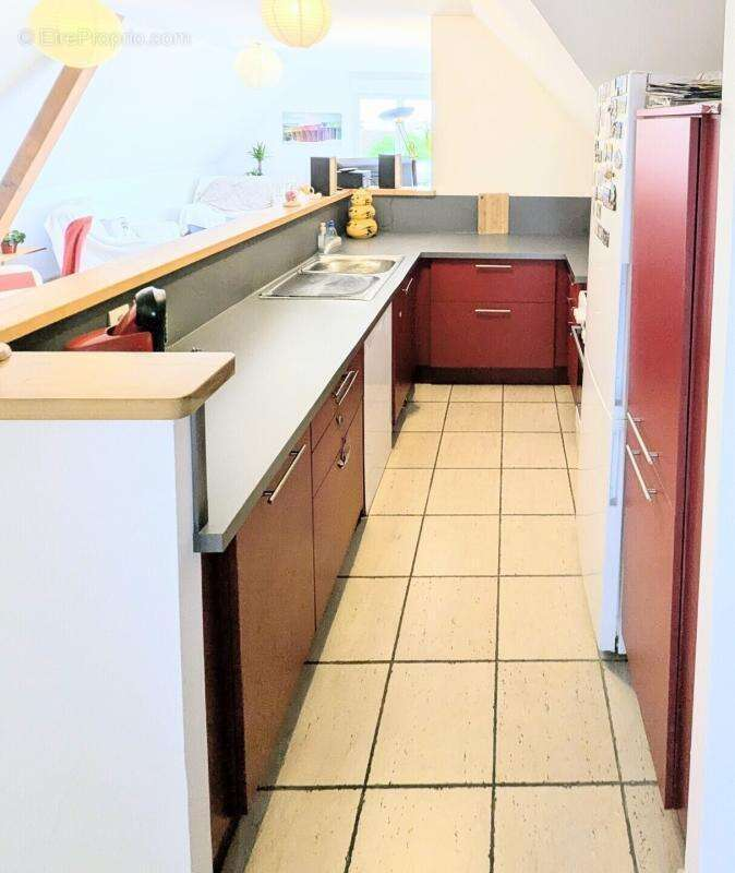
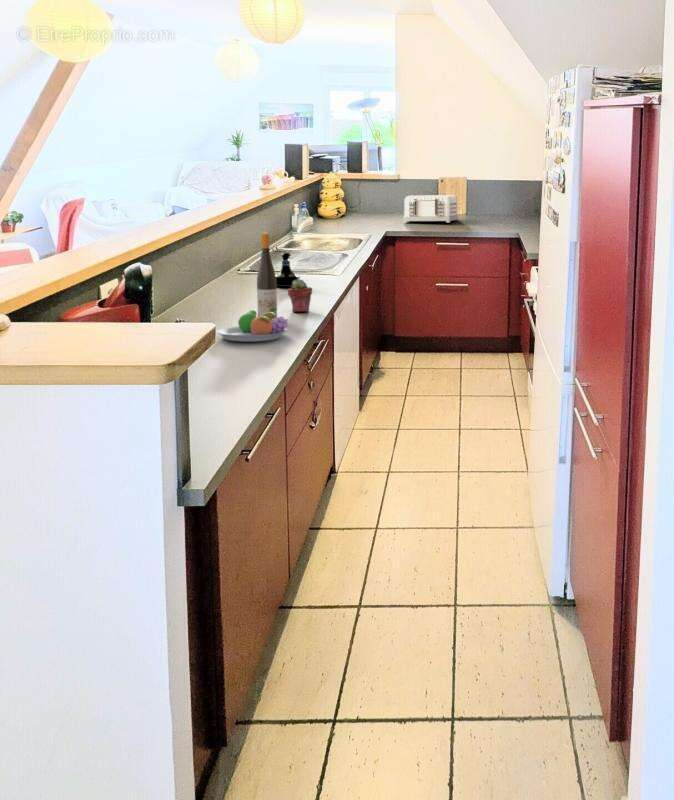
+ fruit bowl [216,307,289,342]
+ potted succulent [287,278,313,313]
+ wine bottle [256,232,278,317]
+ toaster [402,194,459,224]
+ tequila bottle [275,251,301,288]
